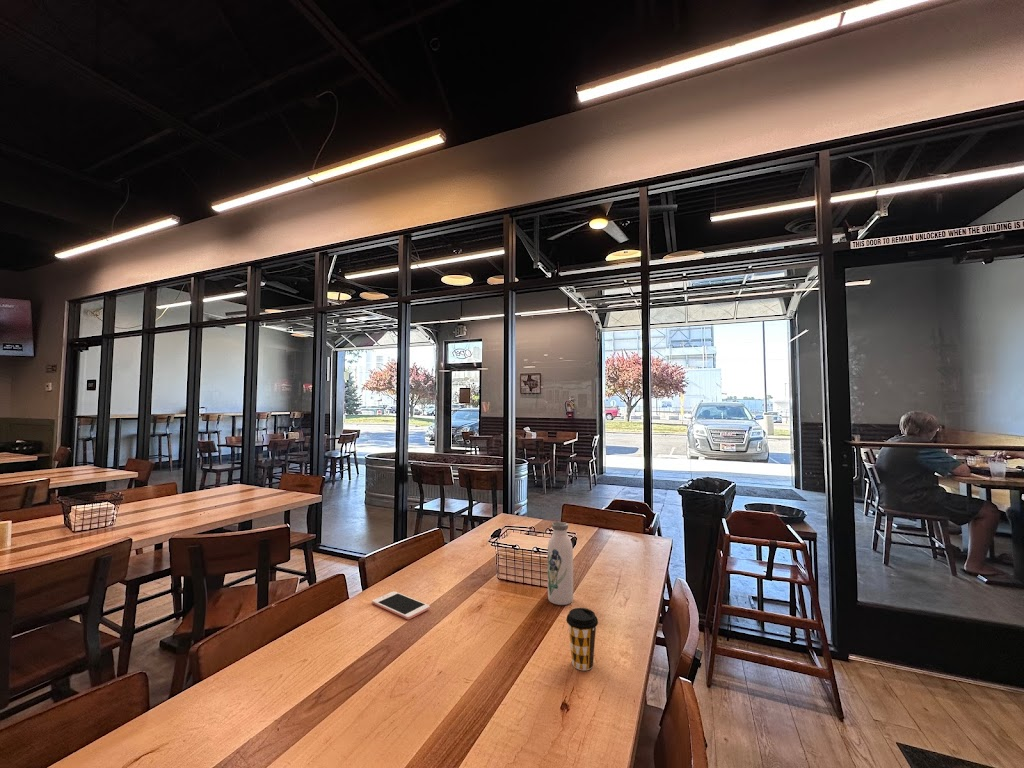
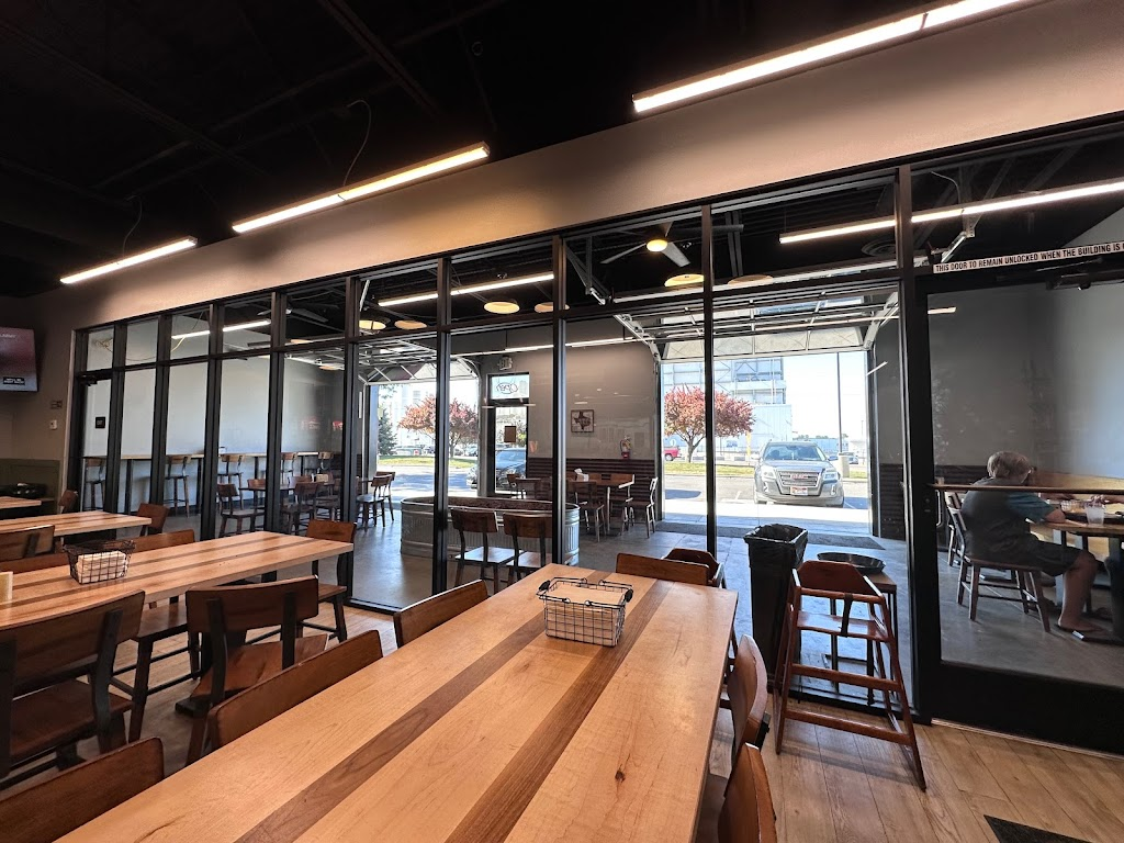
- coffee cup [565,607,599,671]
- cell phone [371,590,431,620]
- water bottle [547,521,574,606]
